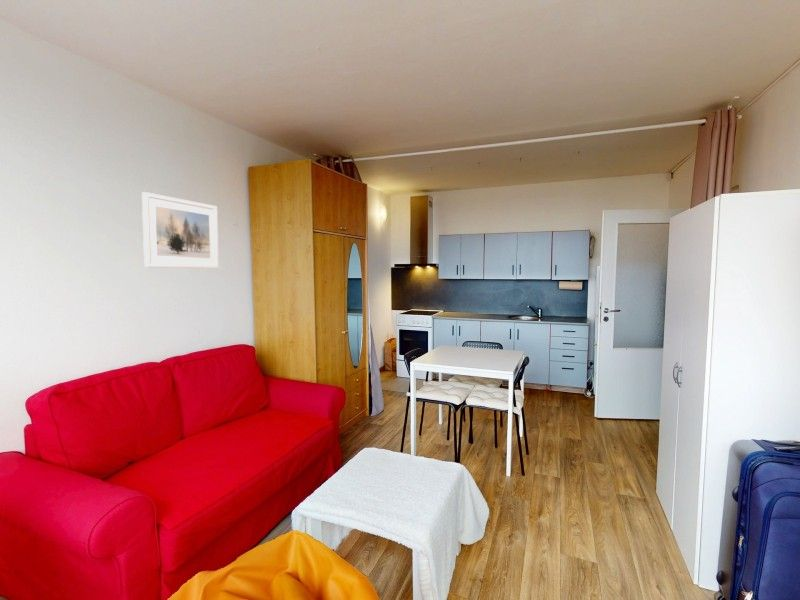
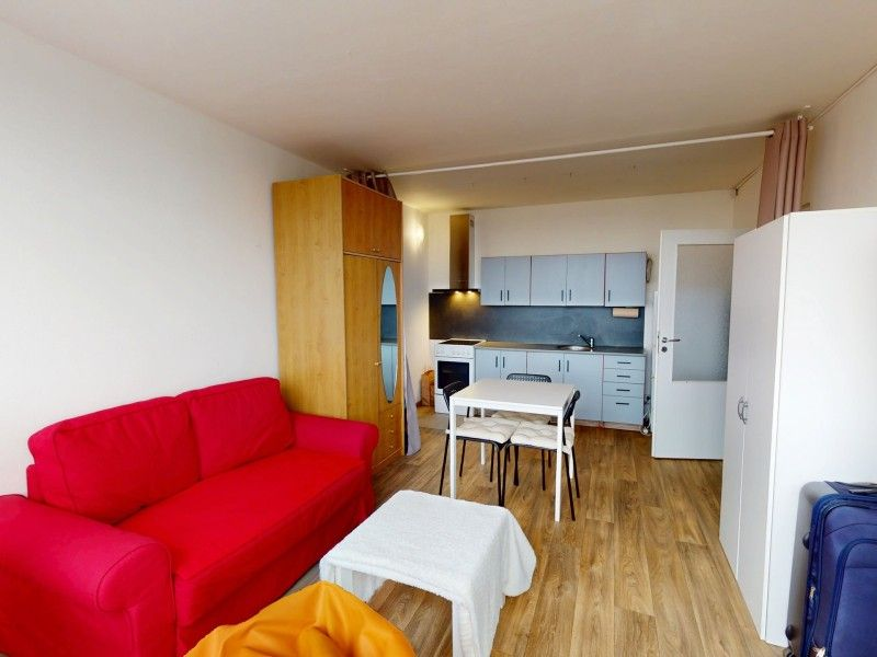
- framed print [141,191,220,269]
